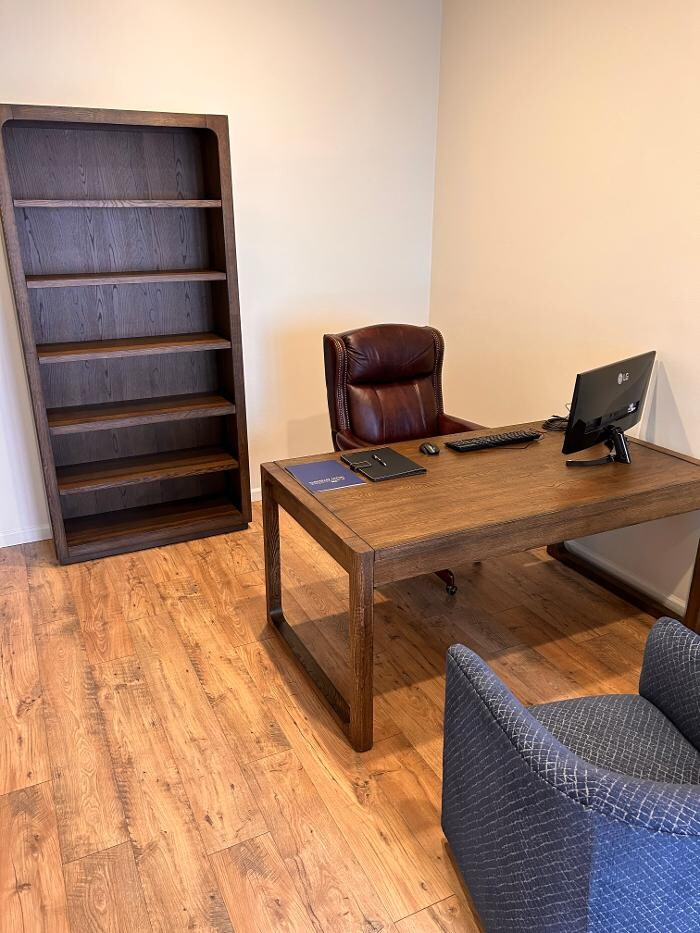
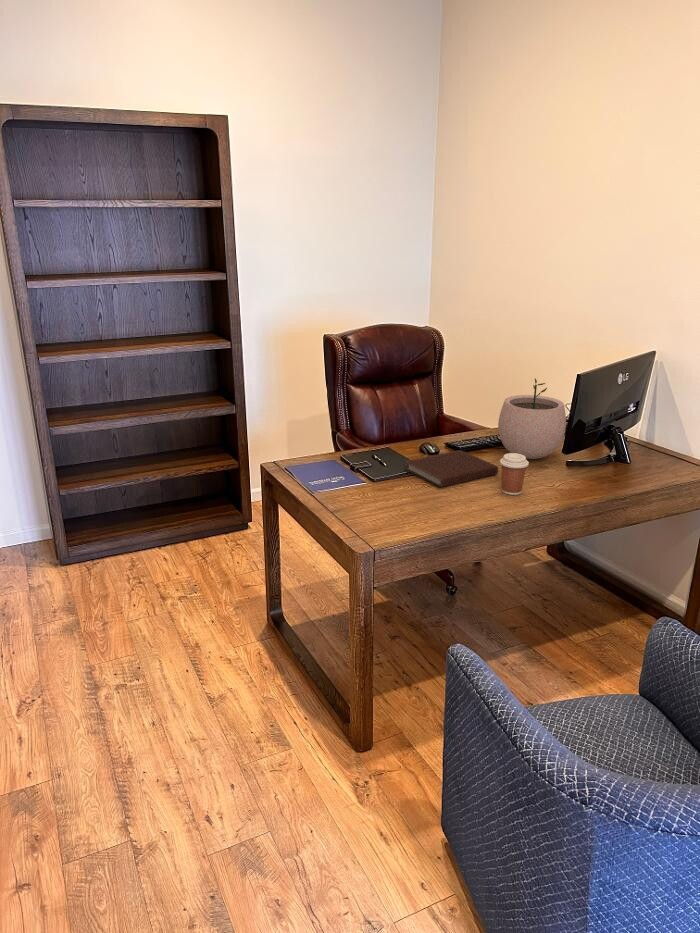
+ coffee cup [499,452,530,496]
+ plant pot [497,377,567,460]
+ notebook [403,449,499,488]
